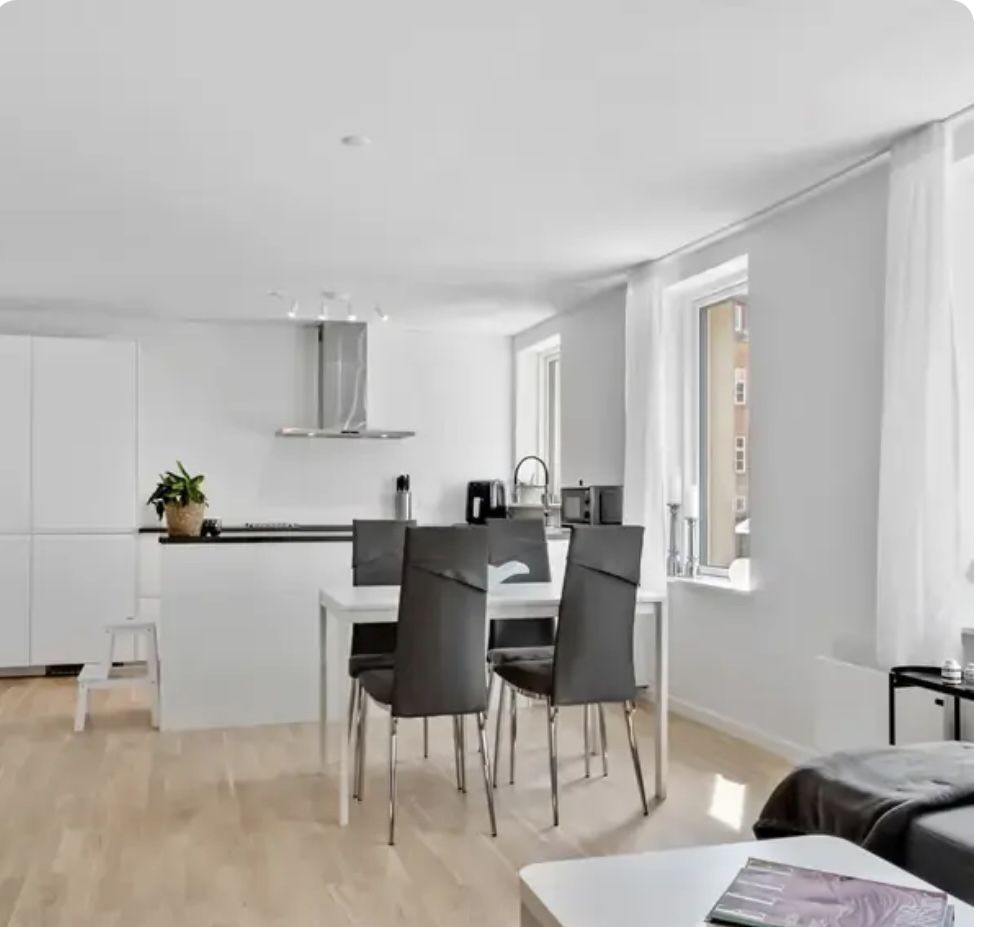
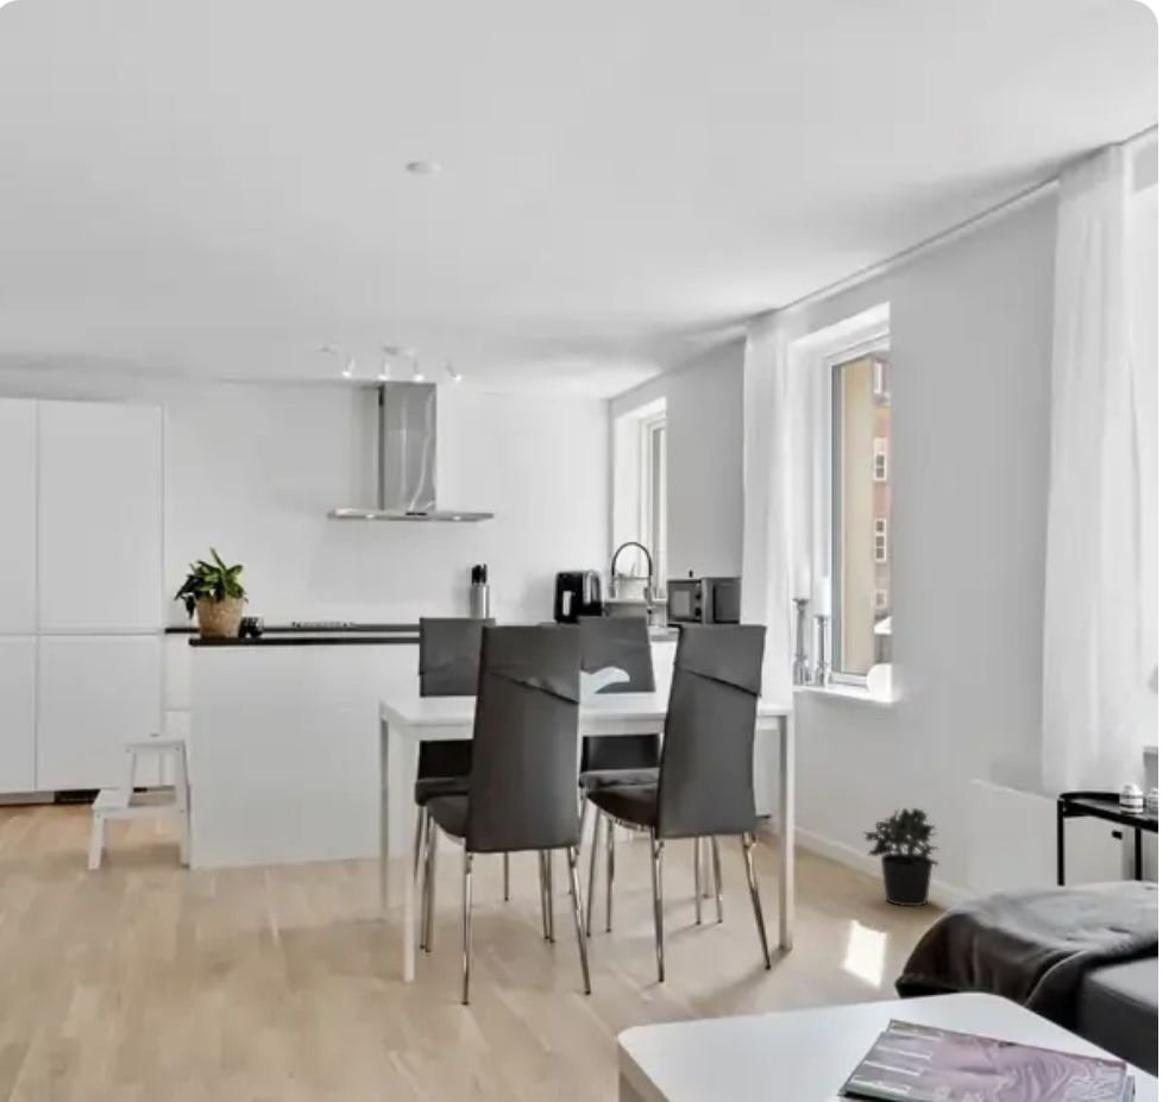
+ potted plant [863,807,939,907]
